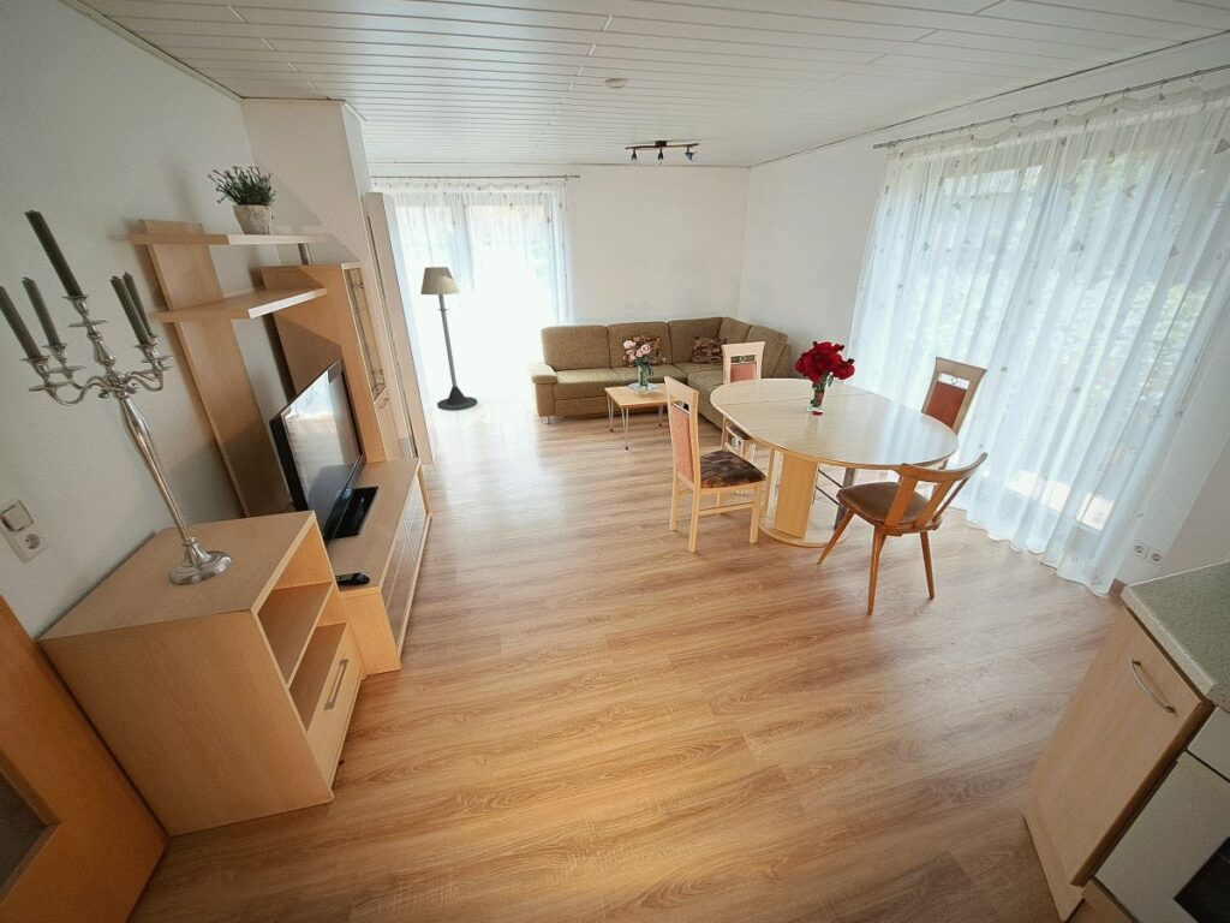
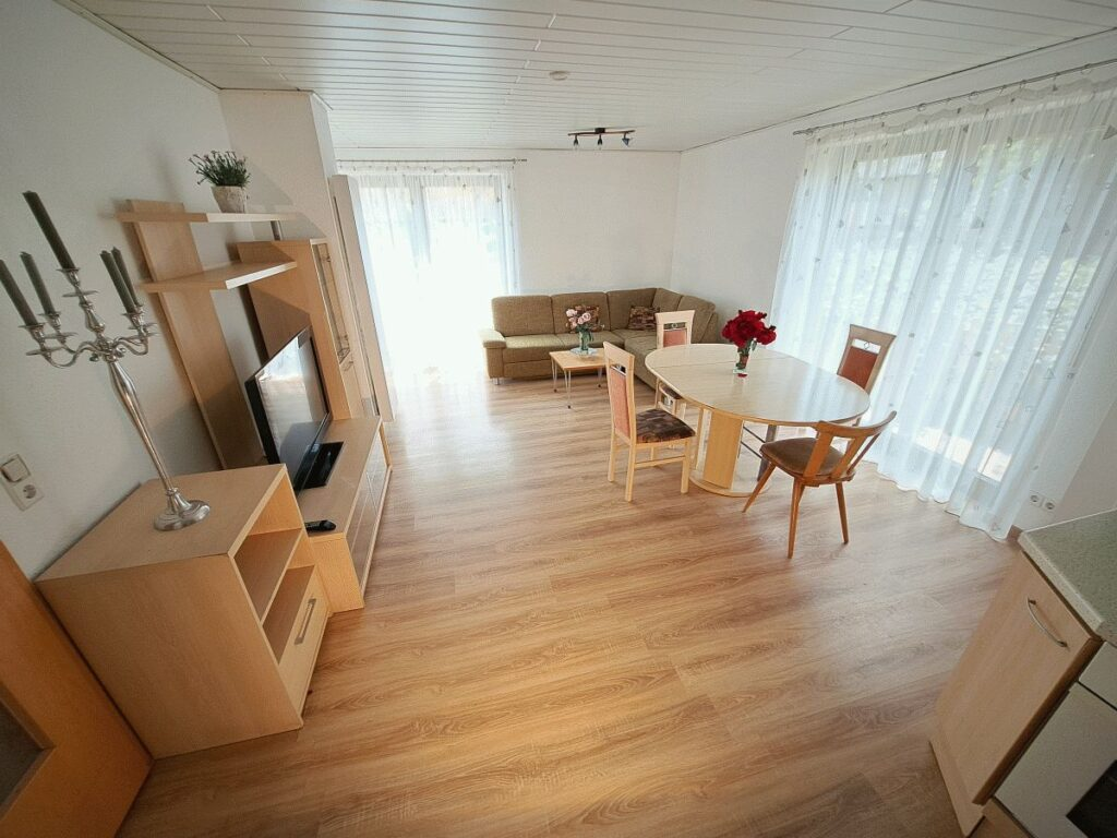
- floor lamp [419,266,478,411]
